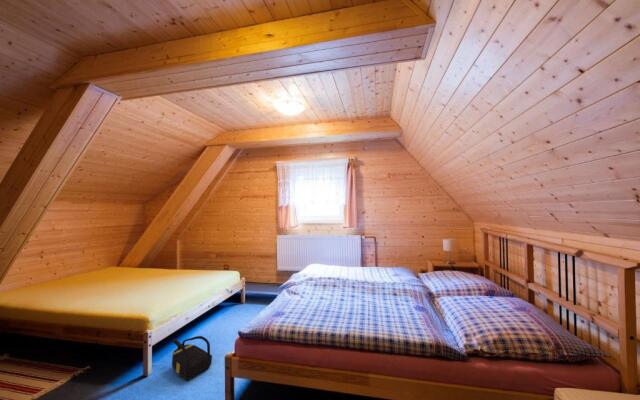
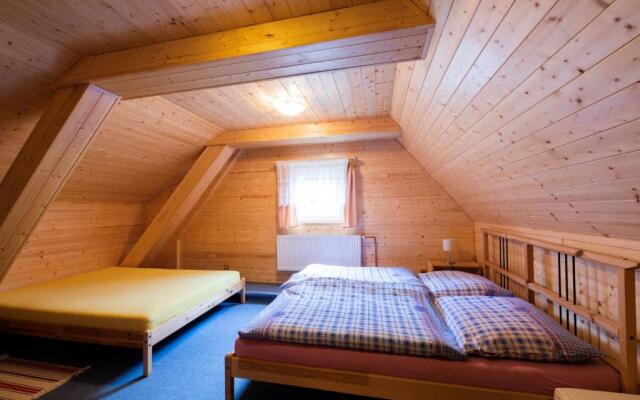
- backpack [171,335,213,382]
